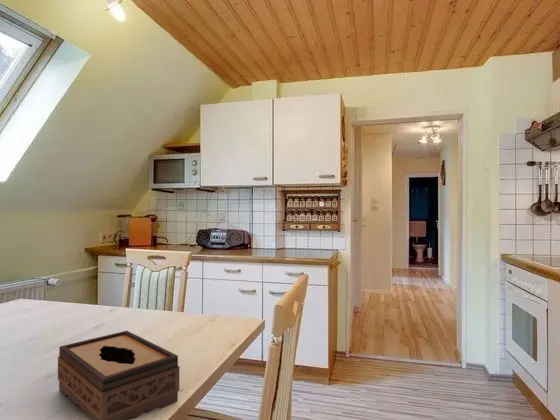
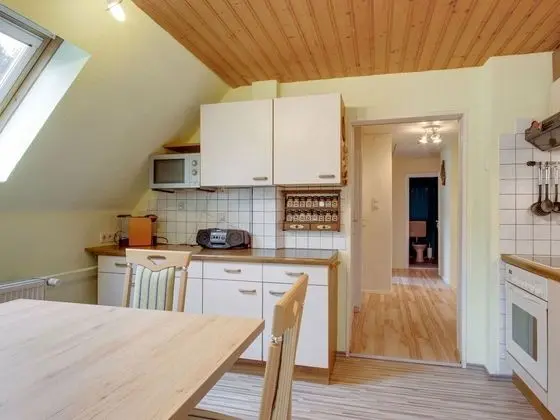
- tissue box [57,330,180,420]
